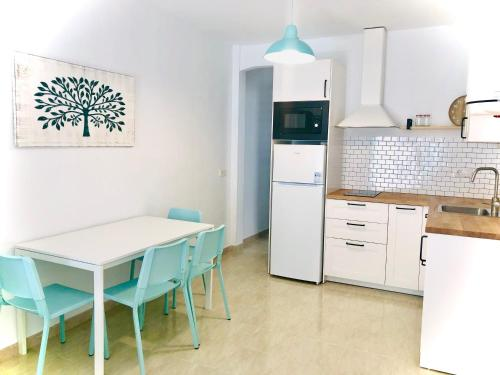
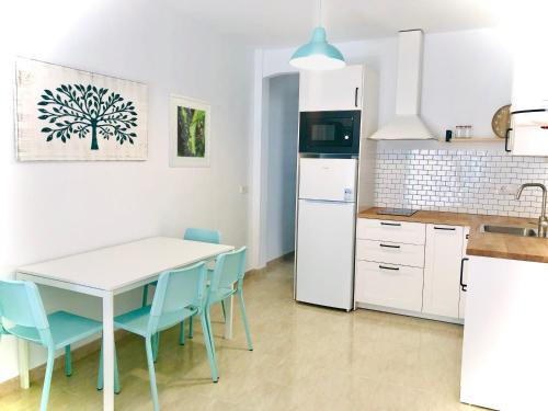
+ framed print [168,92,213,169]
